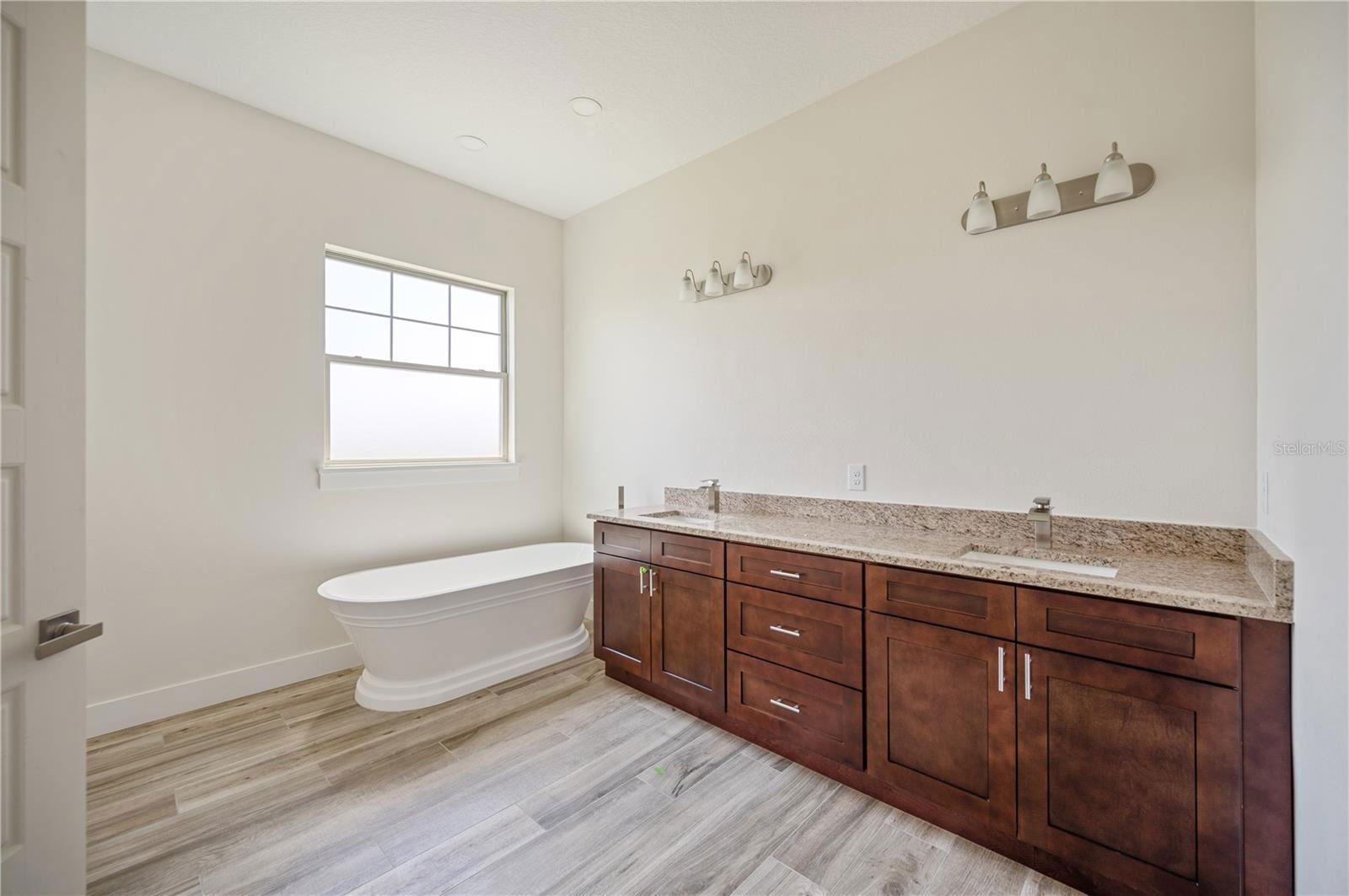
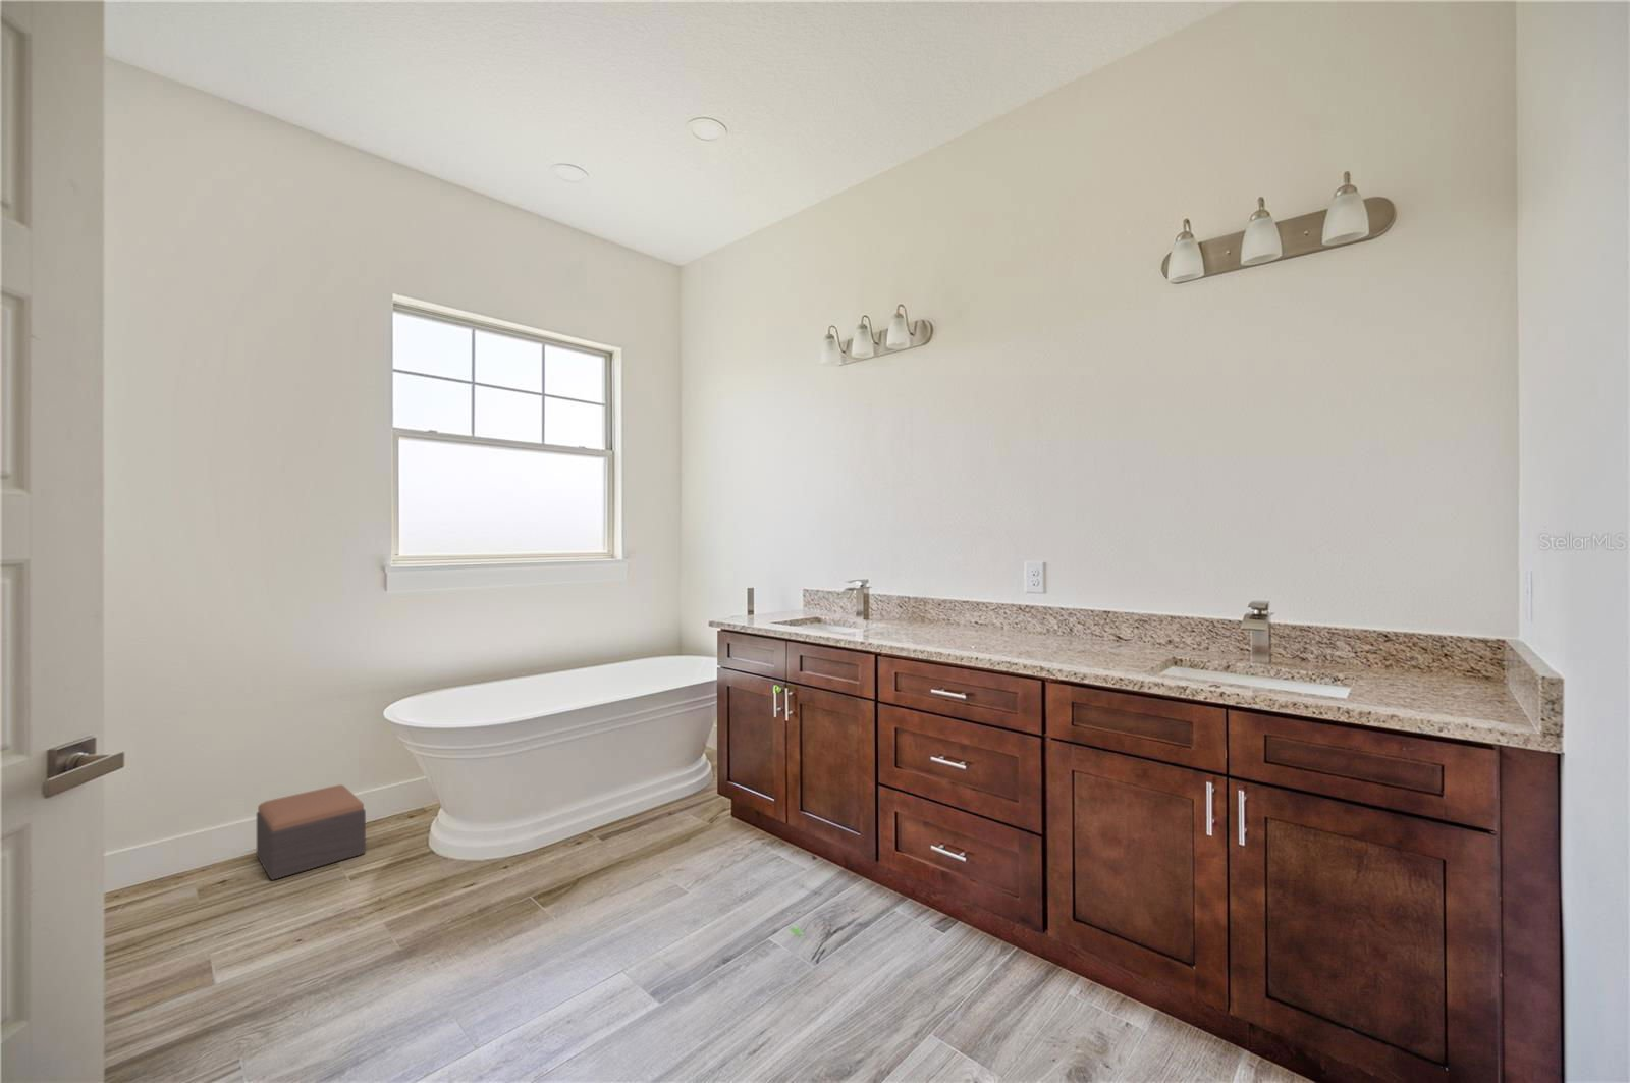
+ footstool [256,783,367,881]
